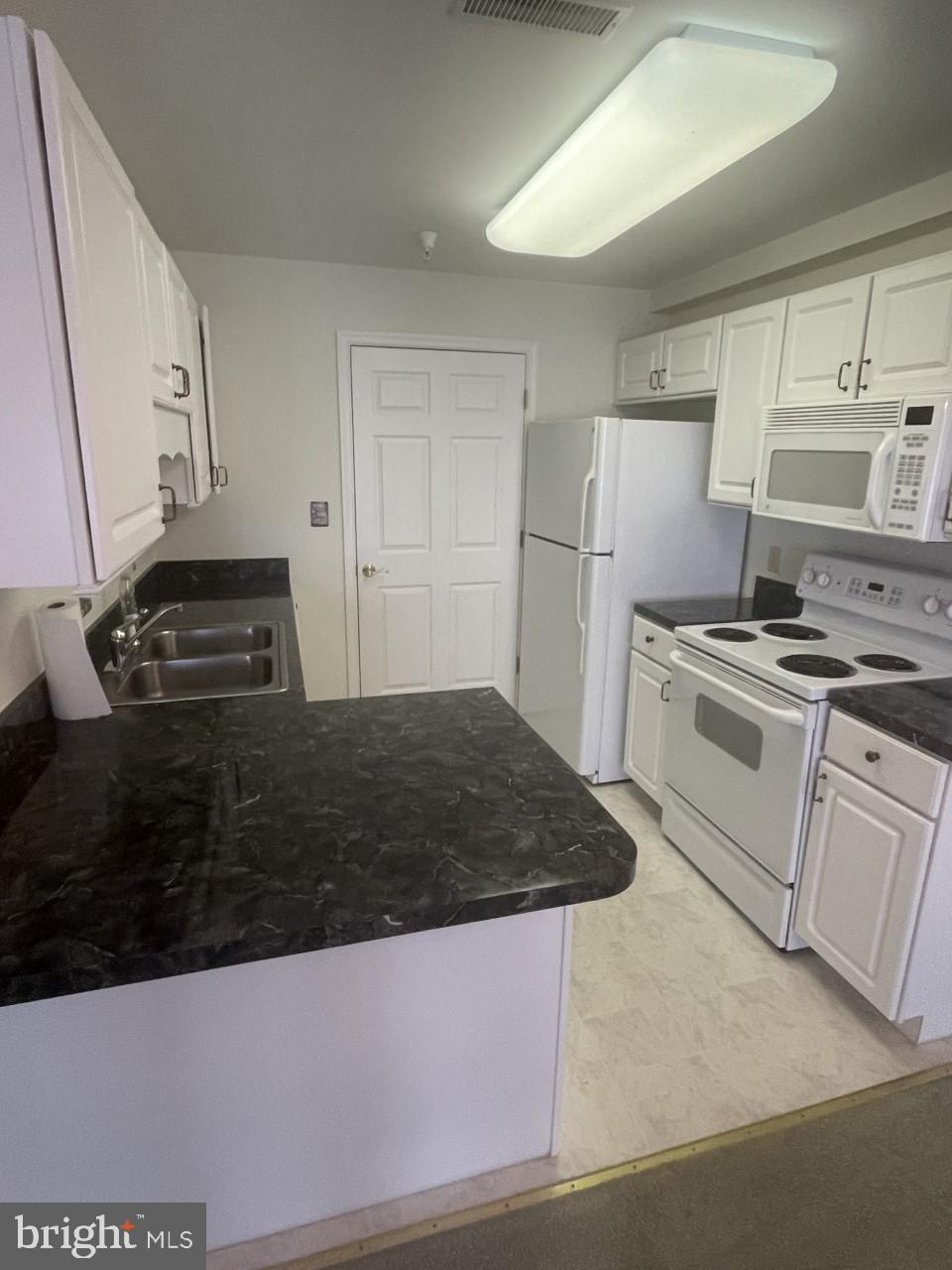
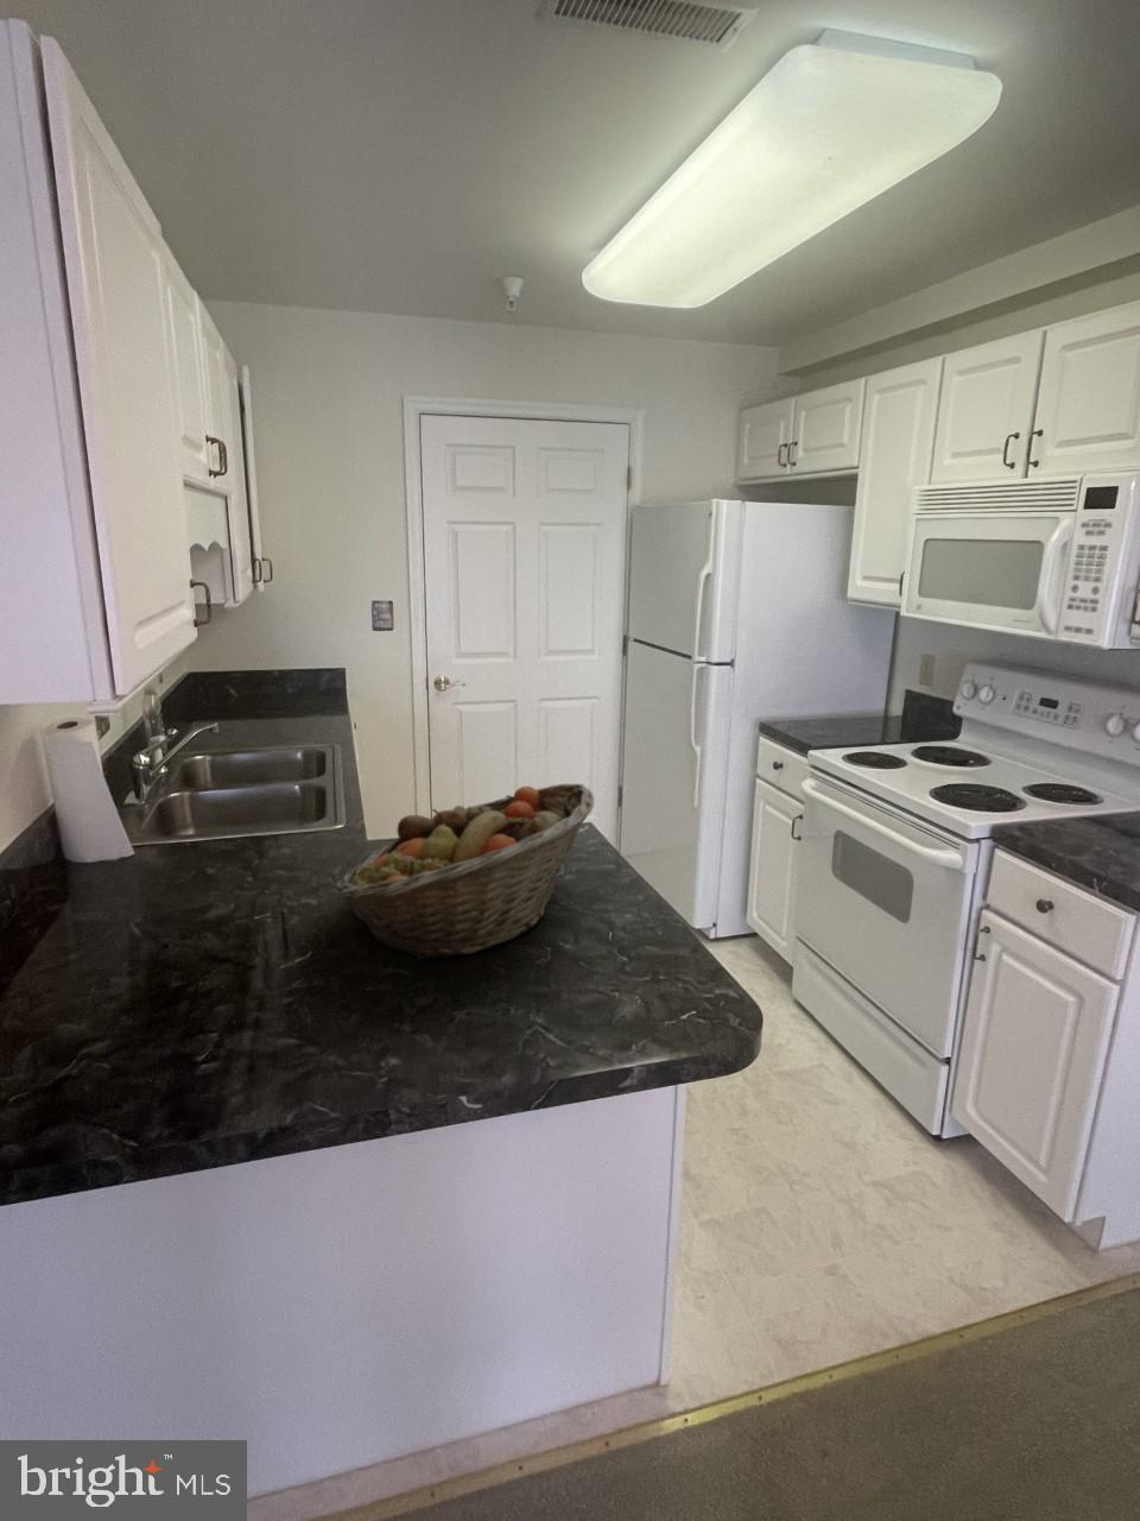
+ fruit basket [333,783,596,962]
